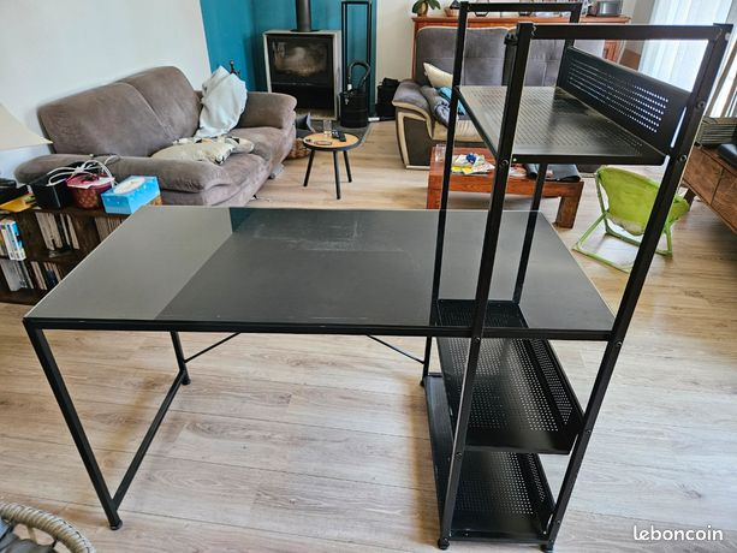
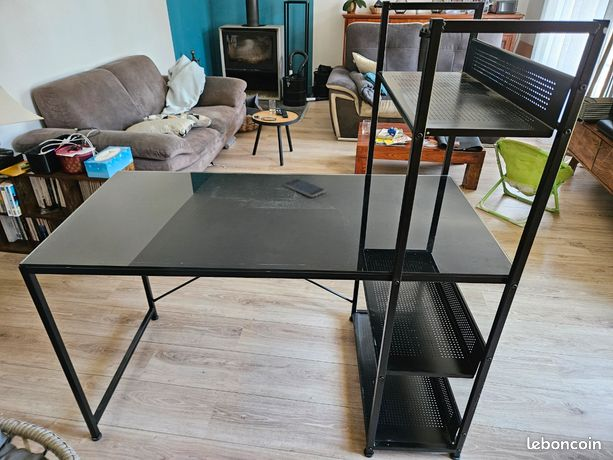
+ smartphone [283,178,326,198]
